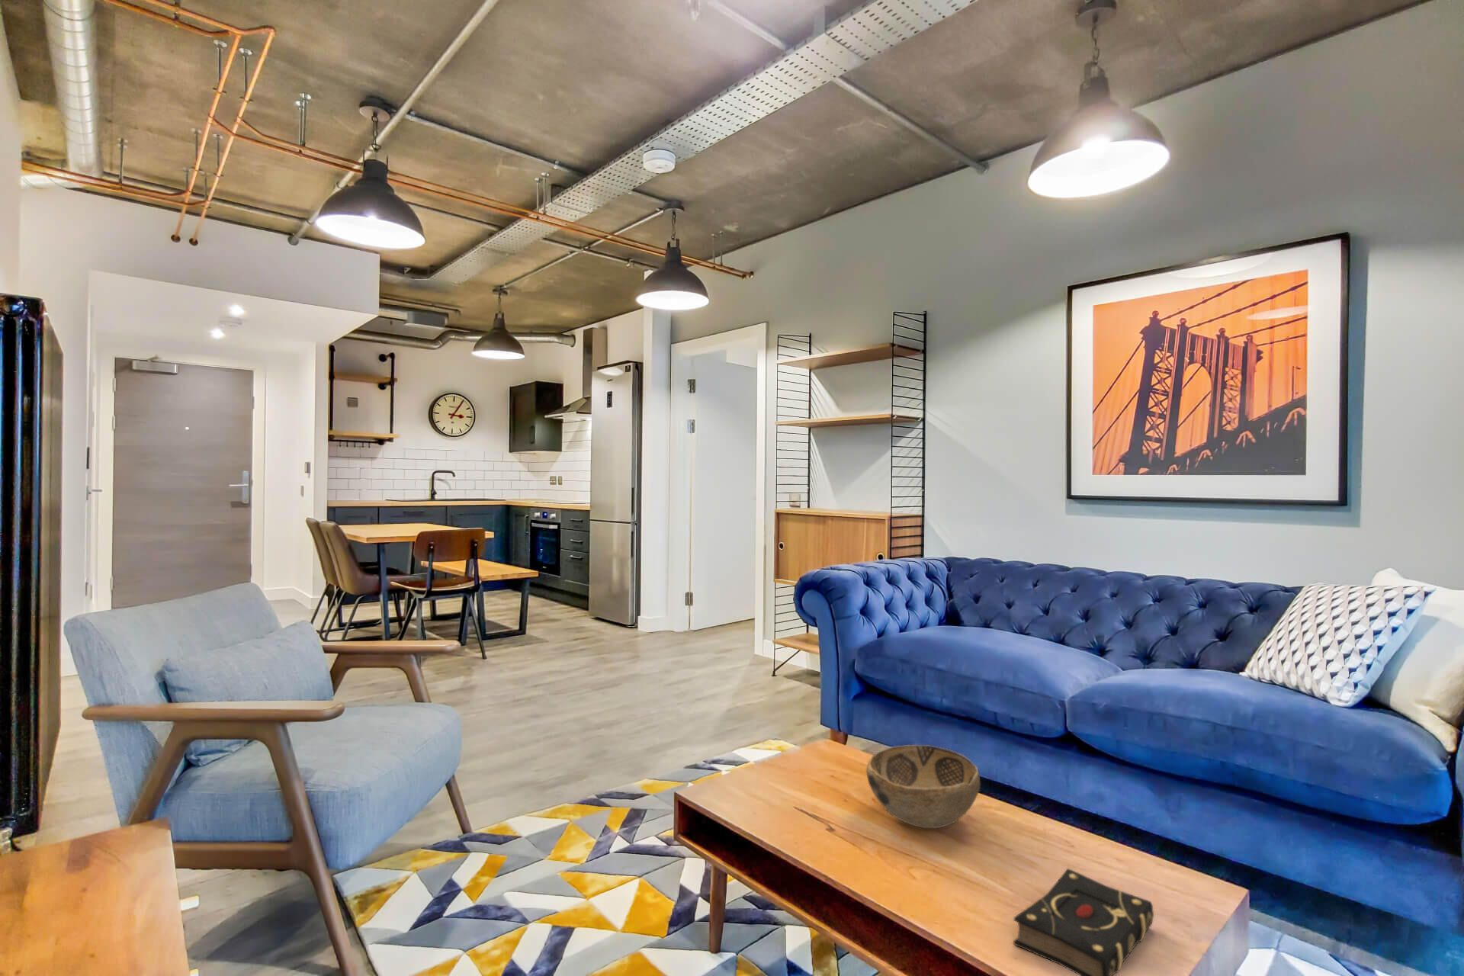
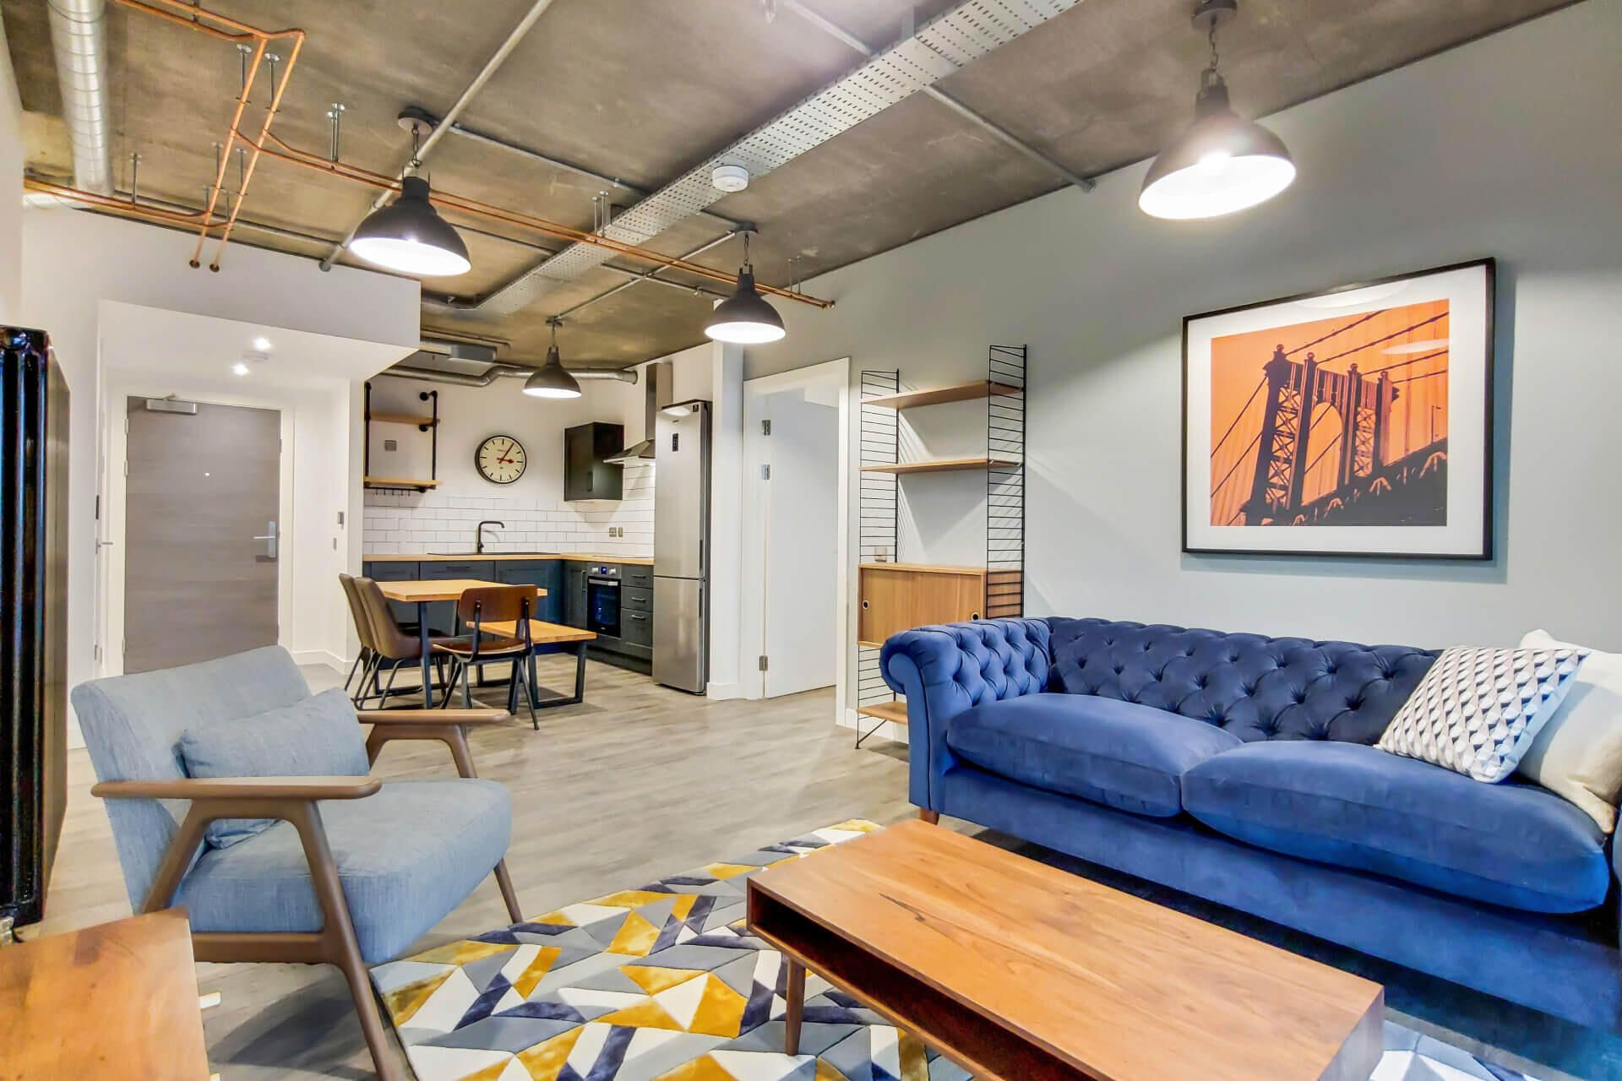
- decorative bowl [865,744,980,829]
- book [1013,868,1155,976]
